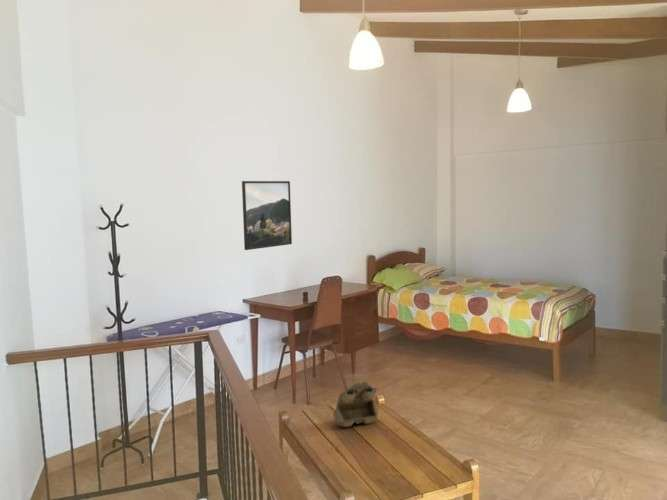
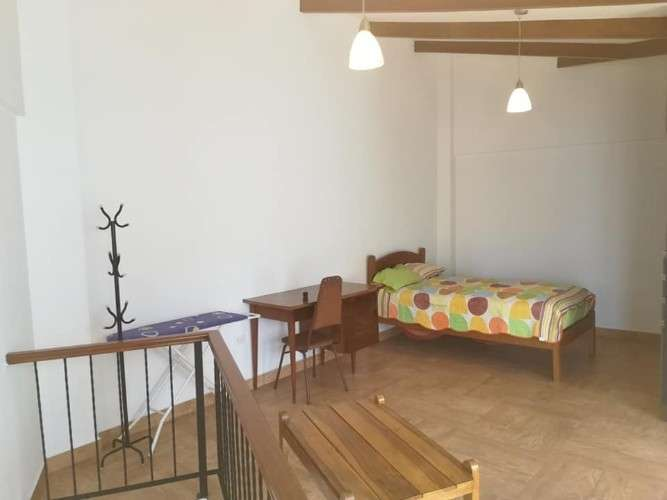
- wall caddy [332,380,380,428]
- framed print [241,180,293,251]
